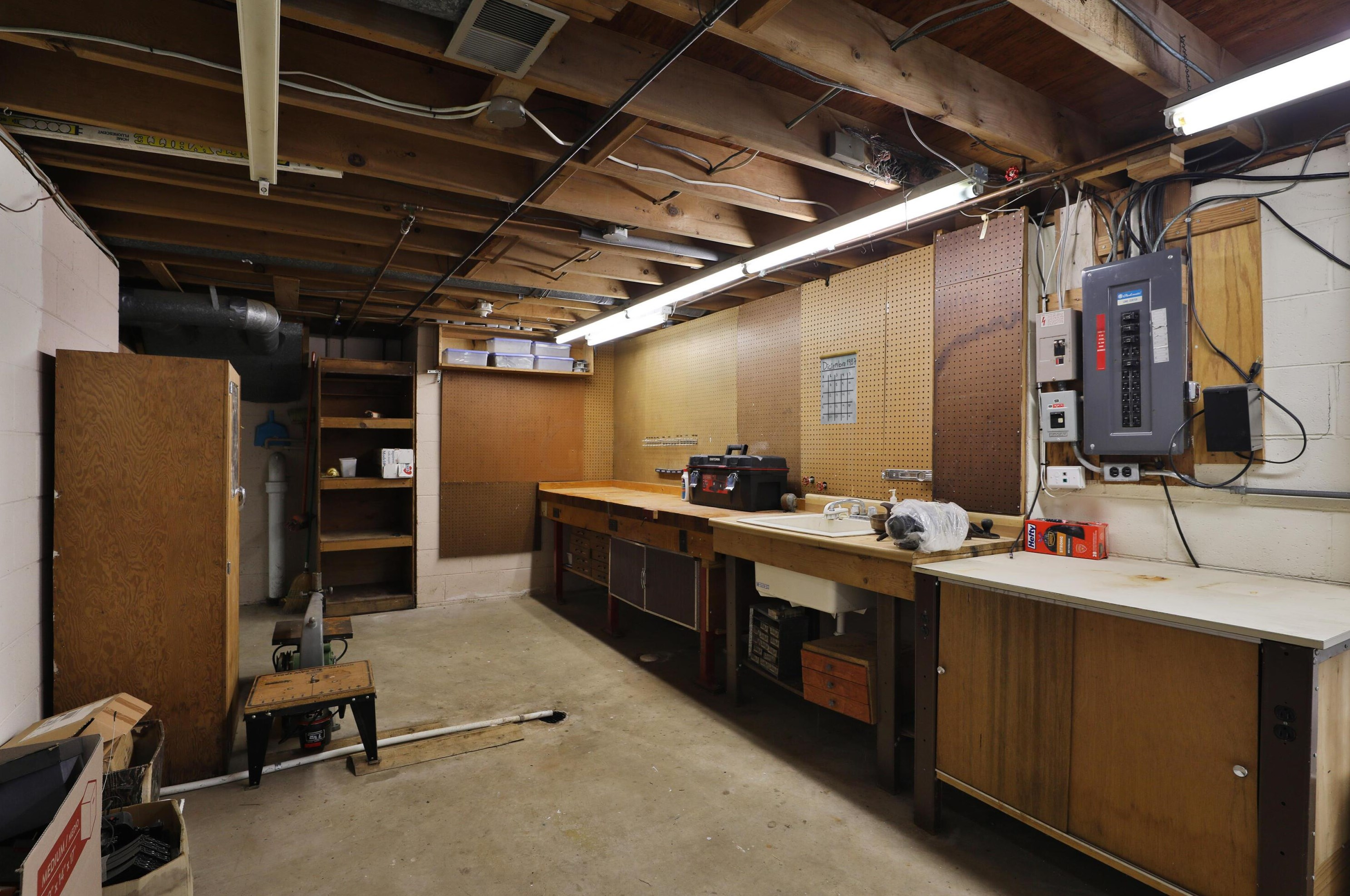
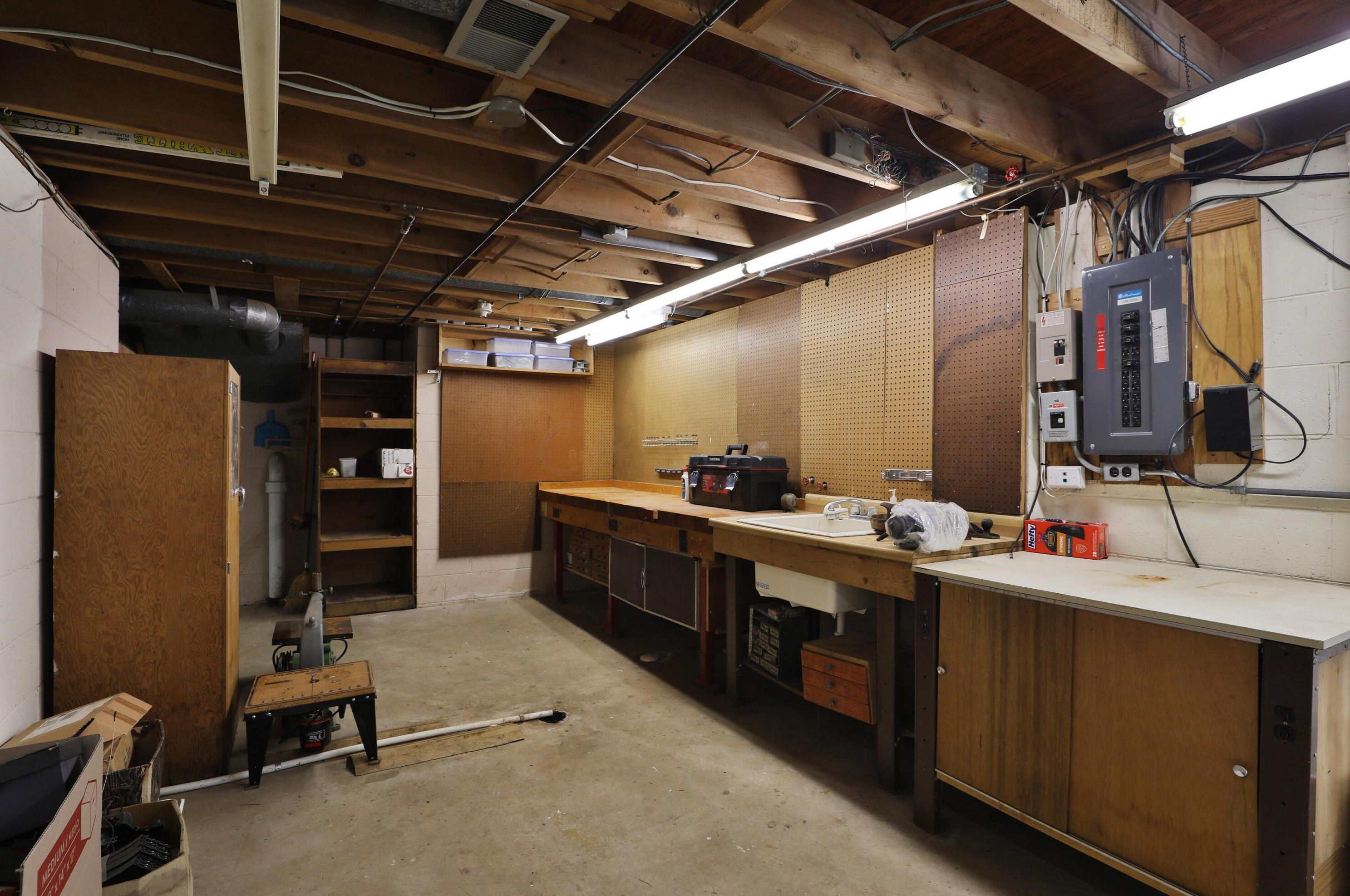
- calendar [819,335,859,425]
